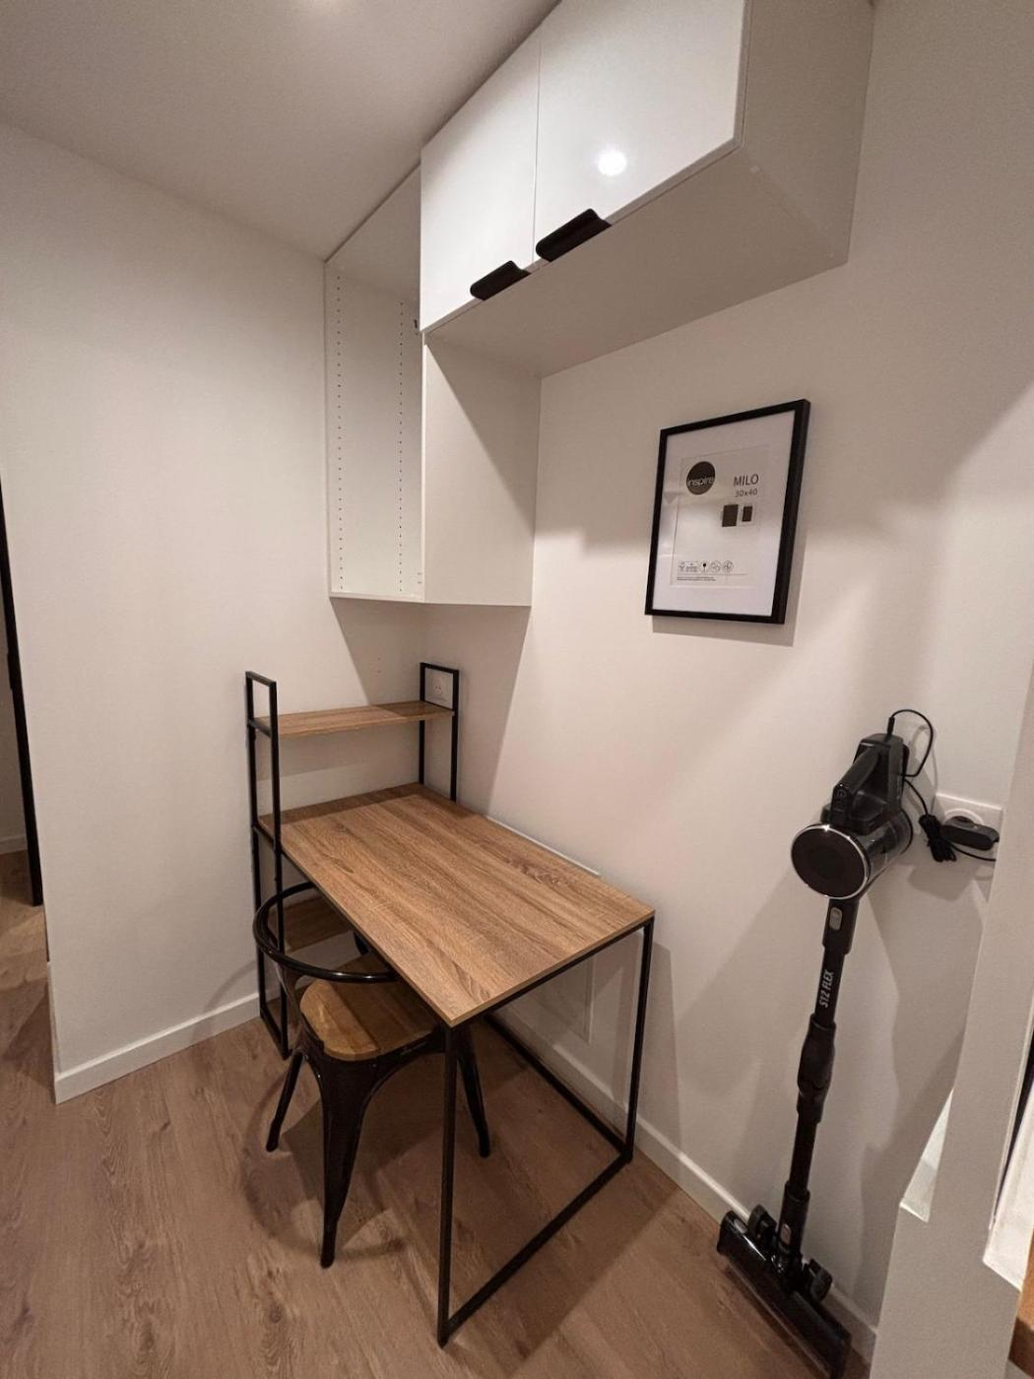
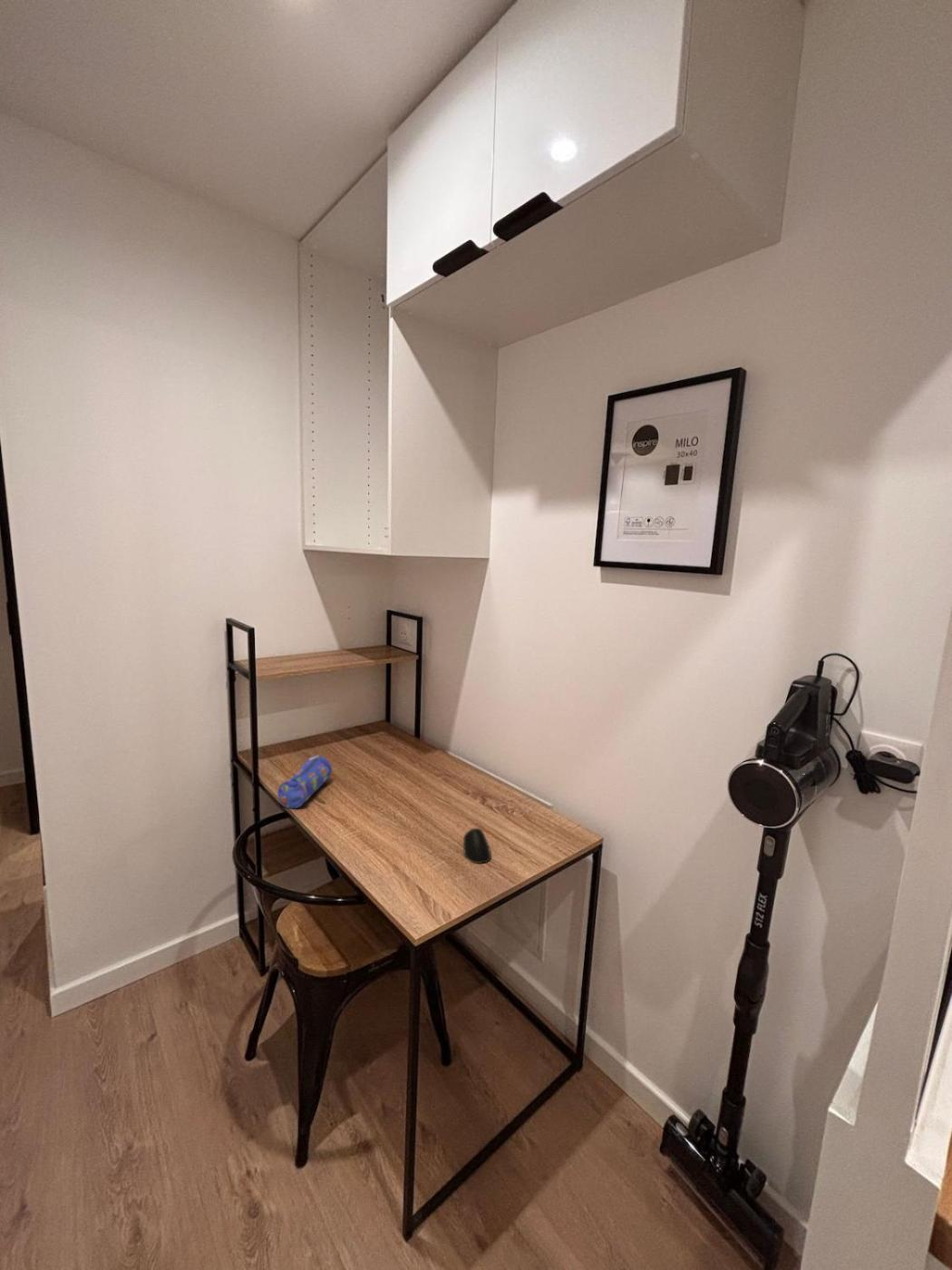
+ computer mouse [462,827,492,865]
+ pencil case [277,754,333,809]
